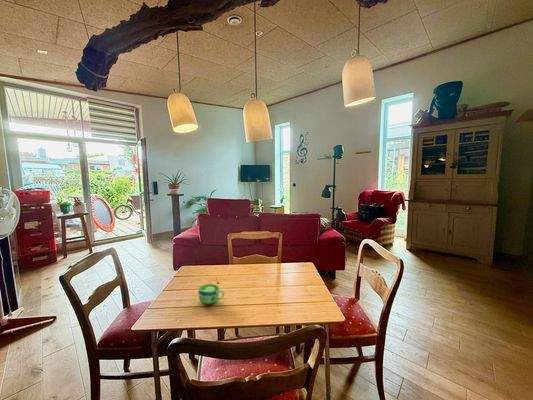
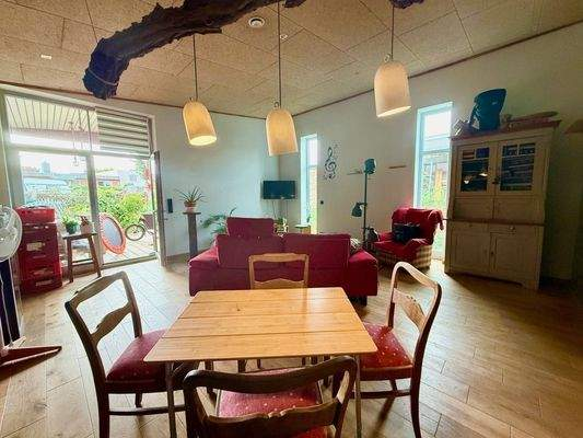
- cup [198,283,226,305]
